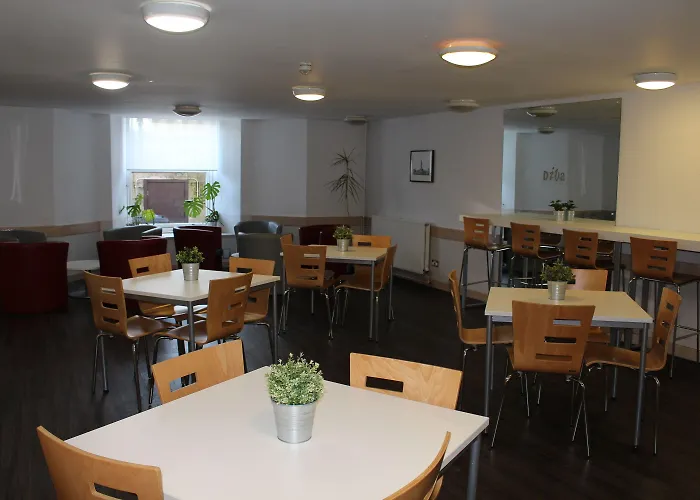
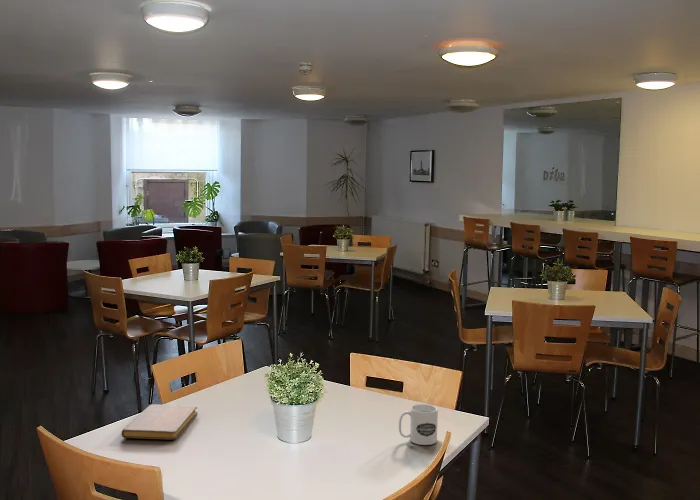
+ notebook [121,403,198,441]
+ mug [398,403,439,446]
